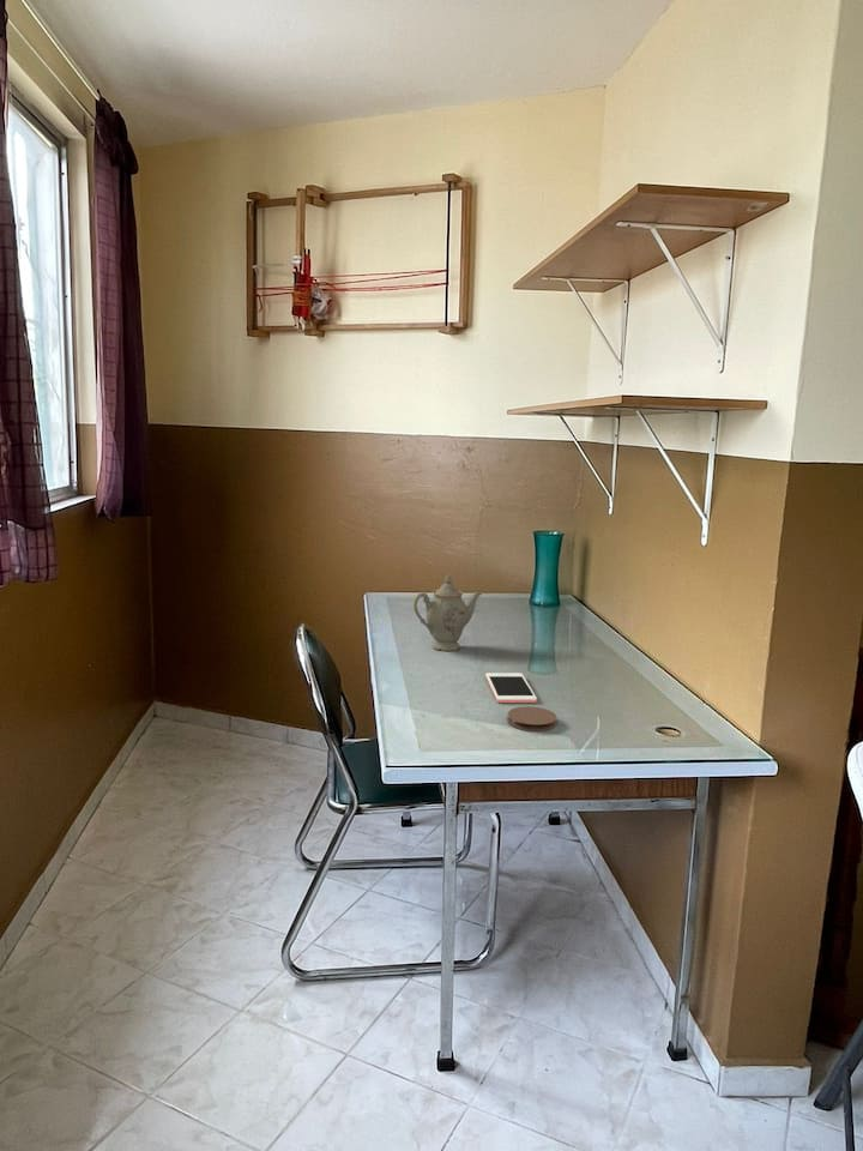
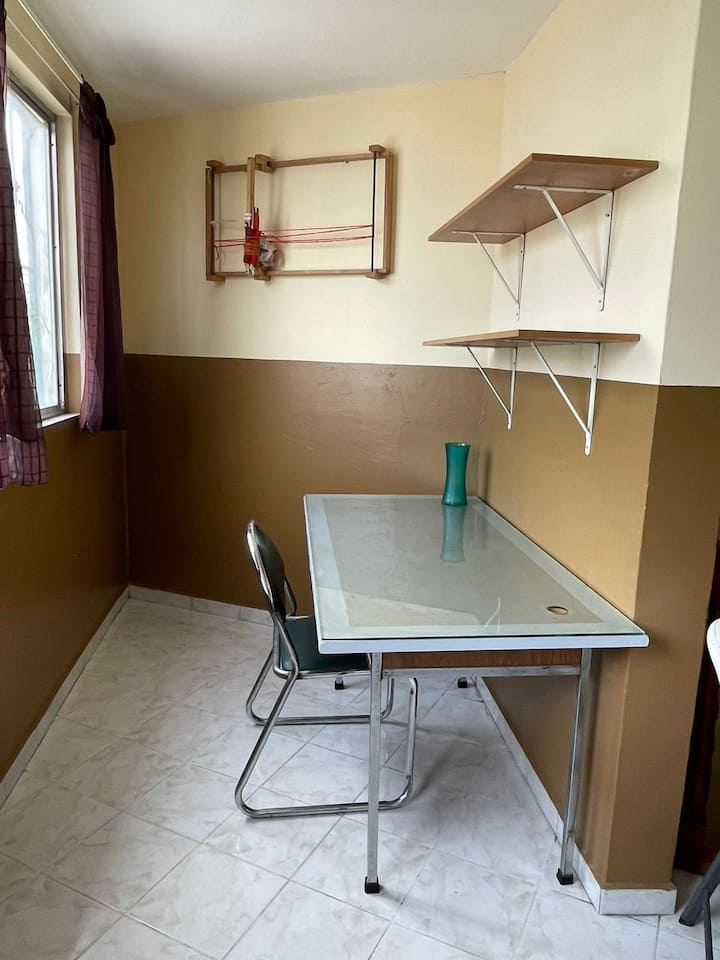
- coaster [506,705,557,733]
- cell phone [484,671,538,704]
- chinaware [412,574,483,652]
